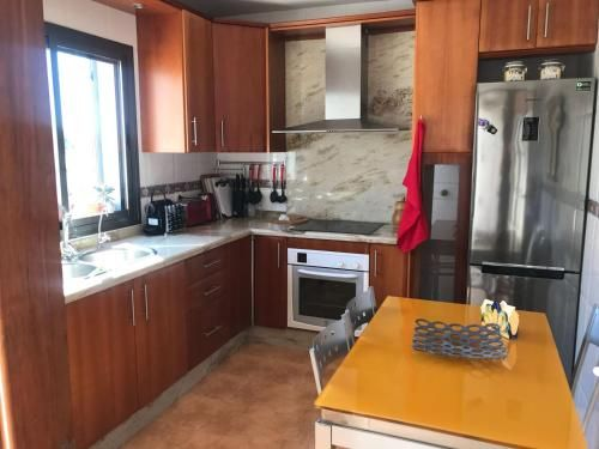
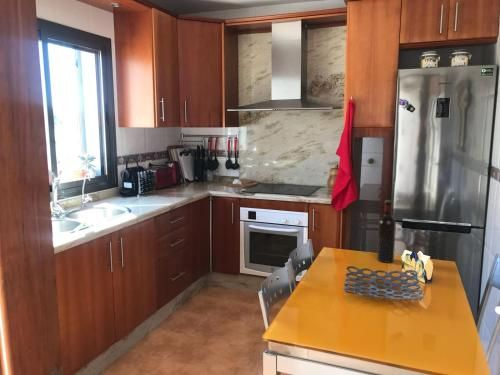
+ wine bottle [376,199,397,264]
